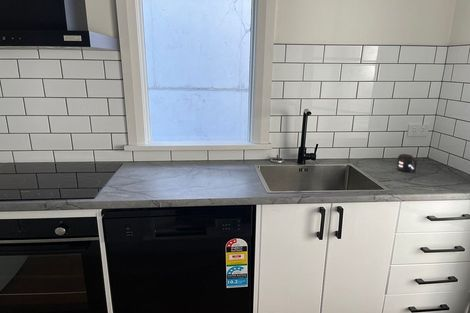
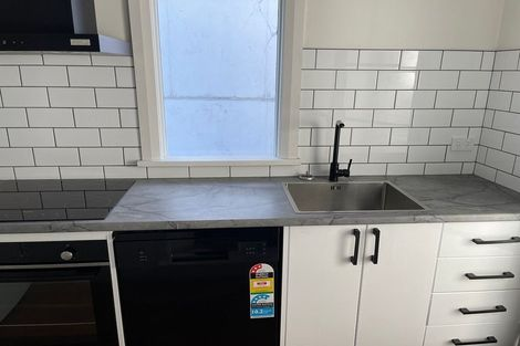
- mug [396,153,418,174]
